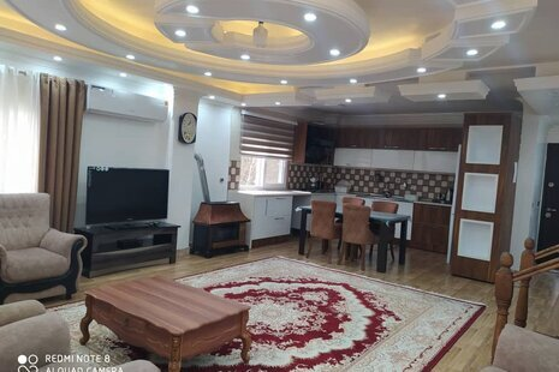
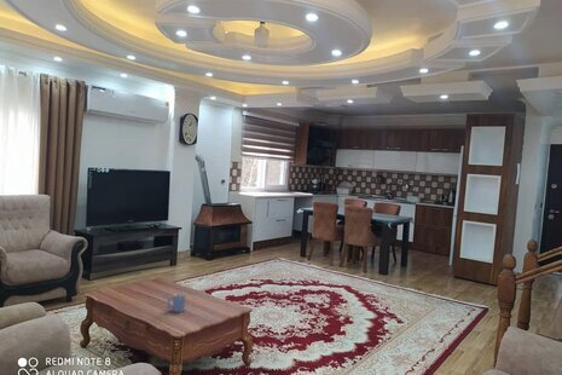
+ mug [166,292,187,313]
